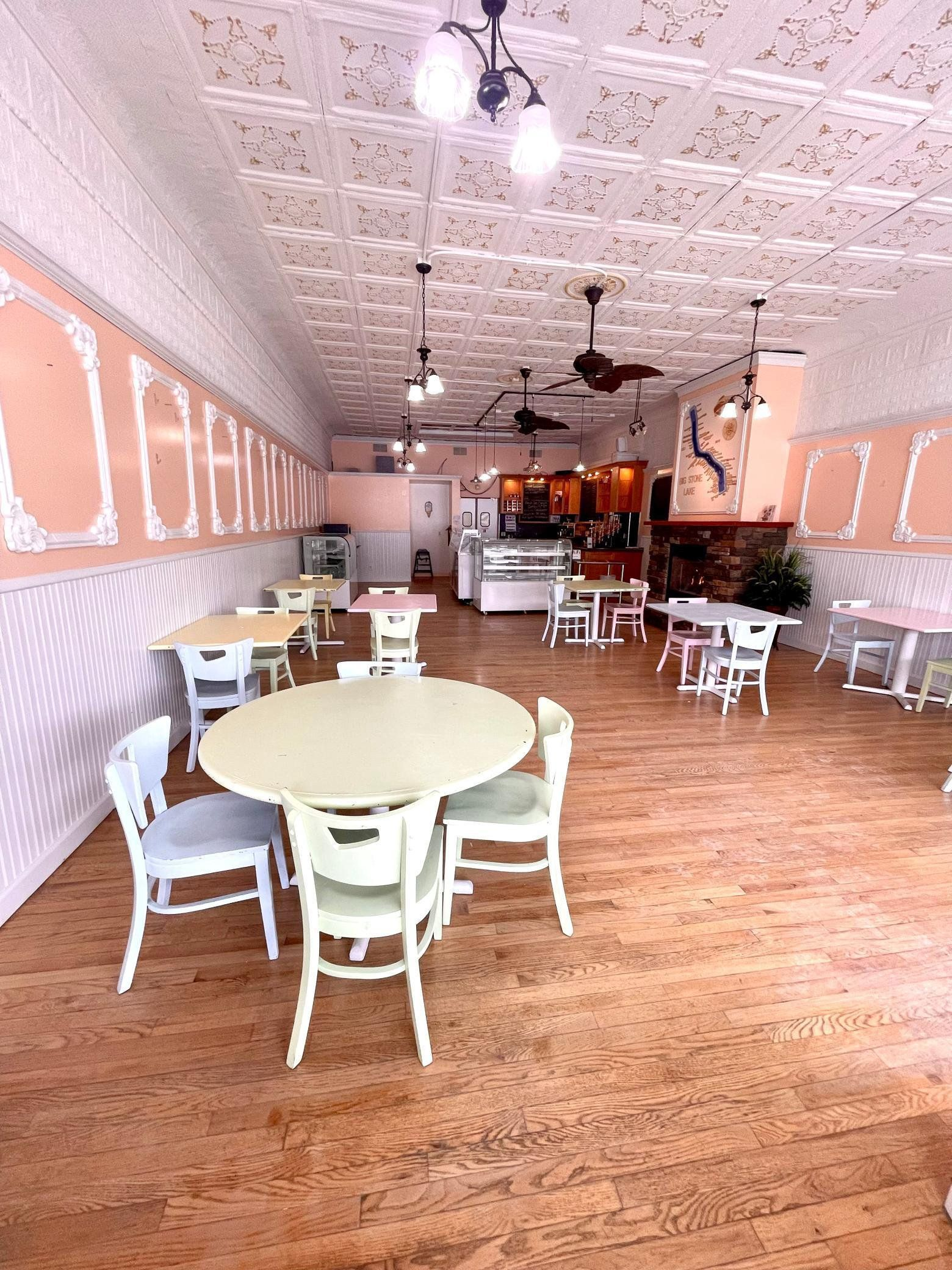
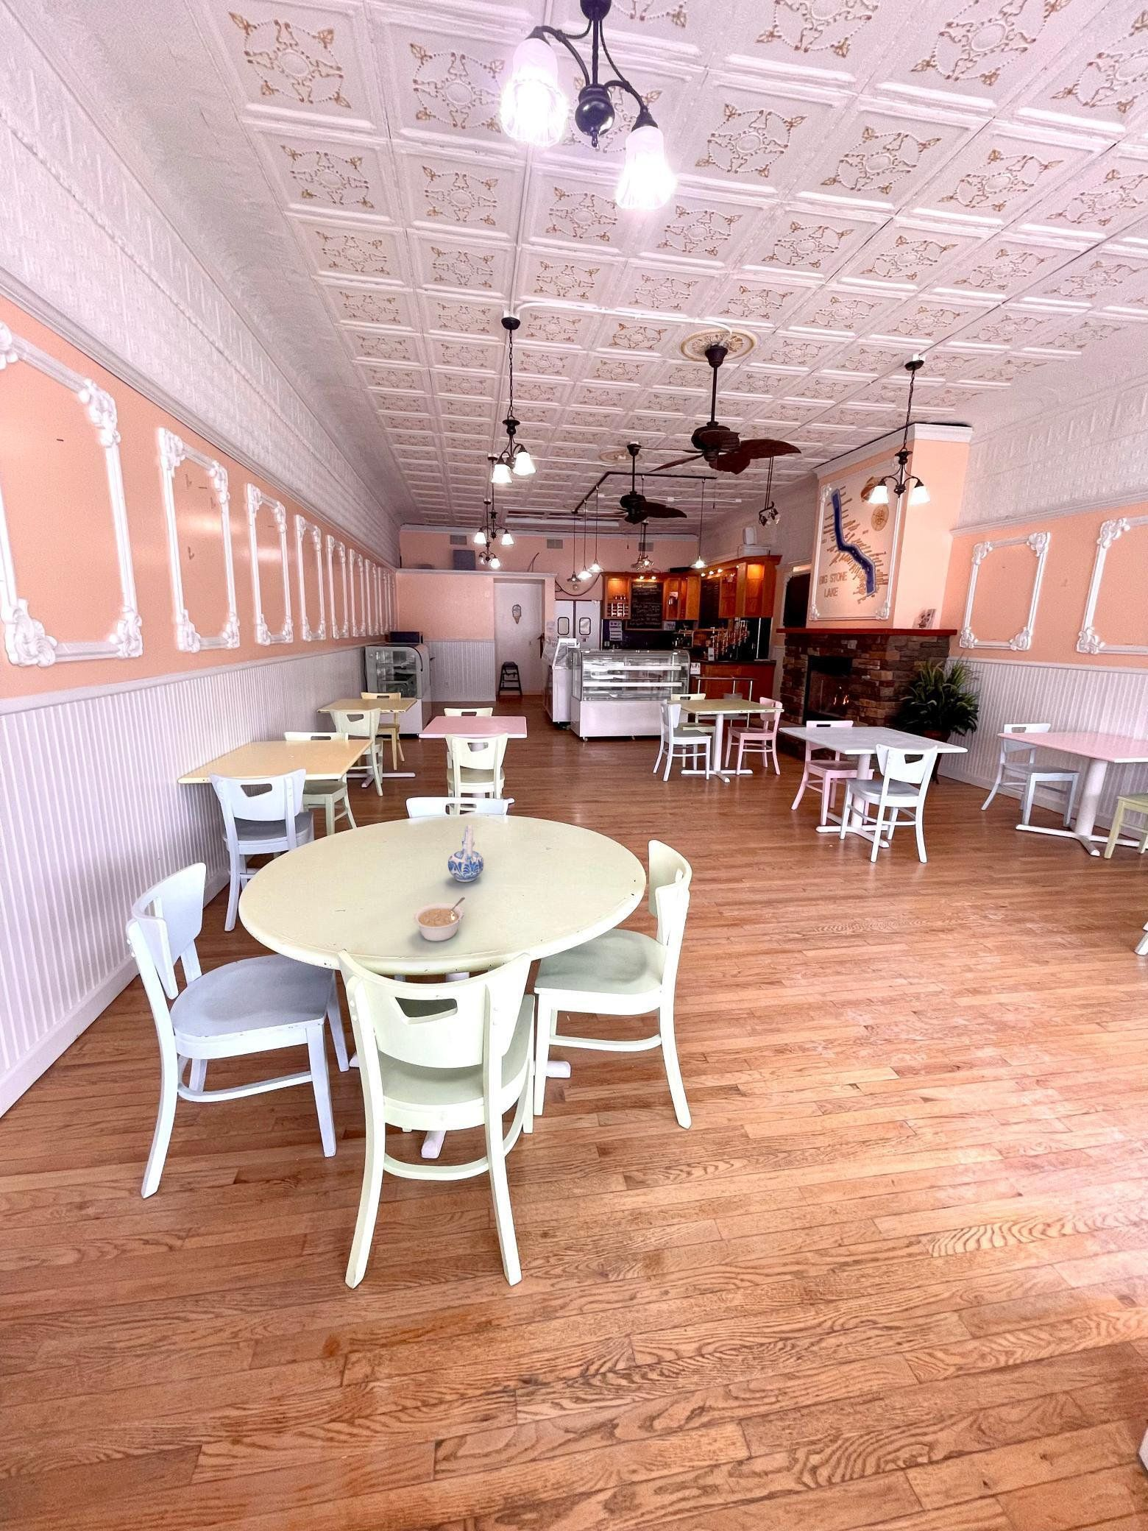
+ legume [412,897,465,943]
+ ceramic pitcher [447,825,485,882]
